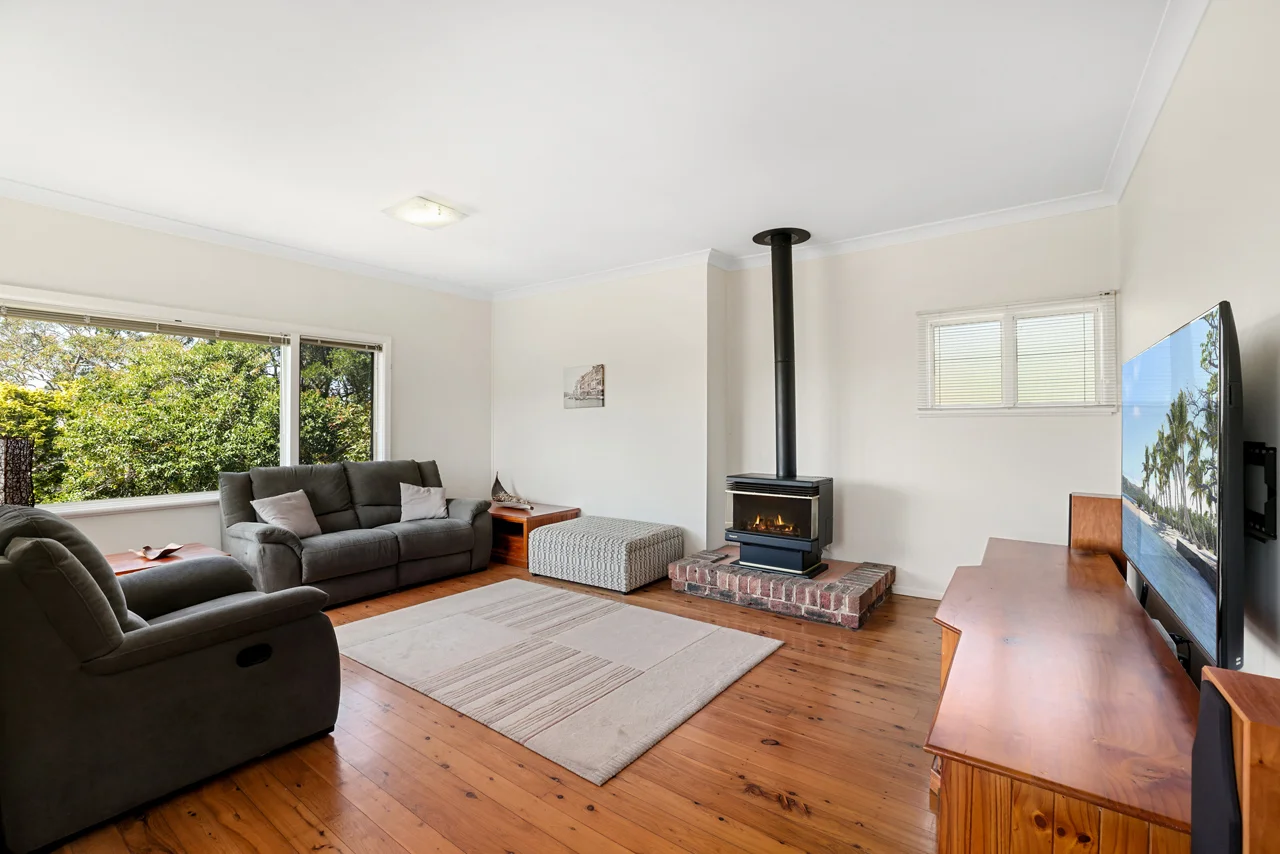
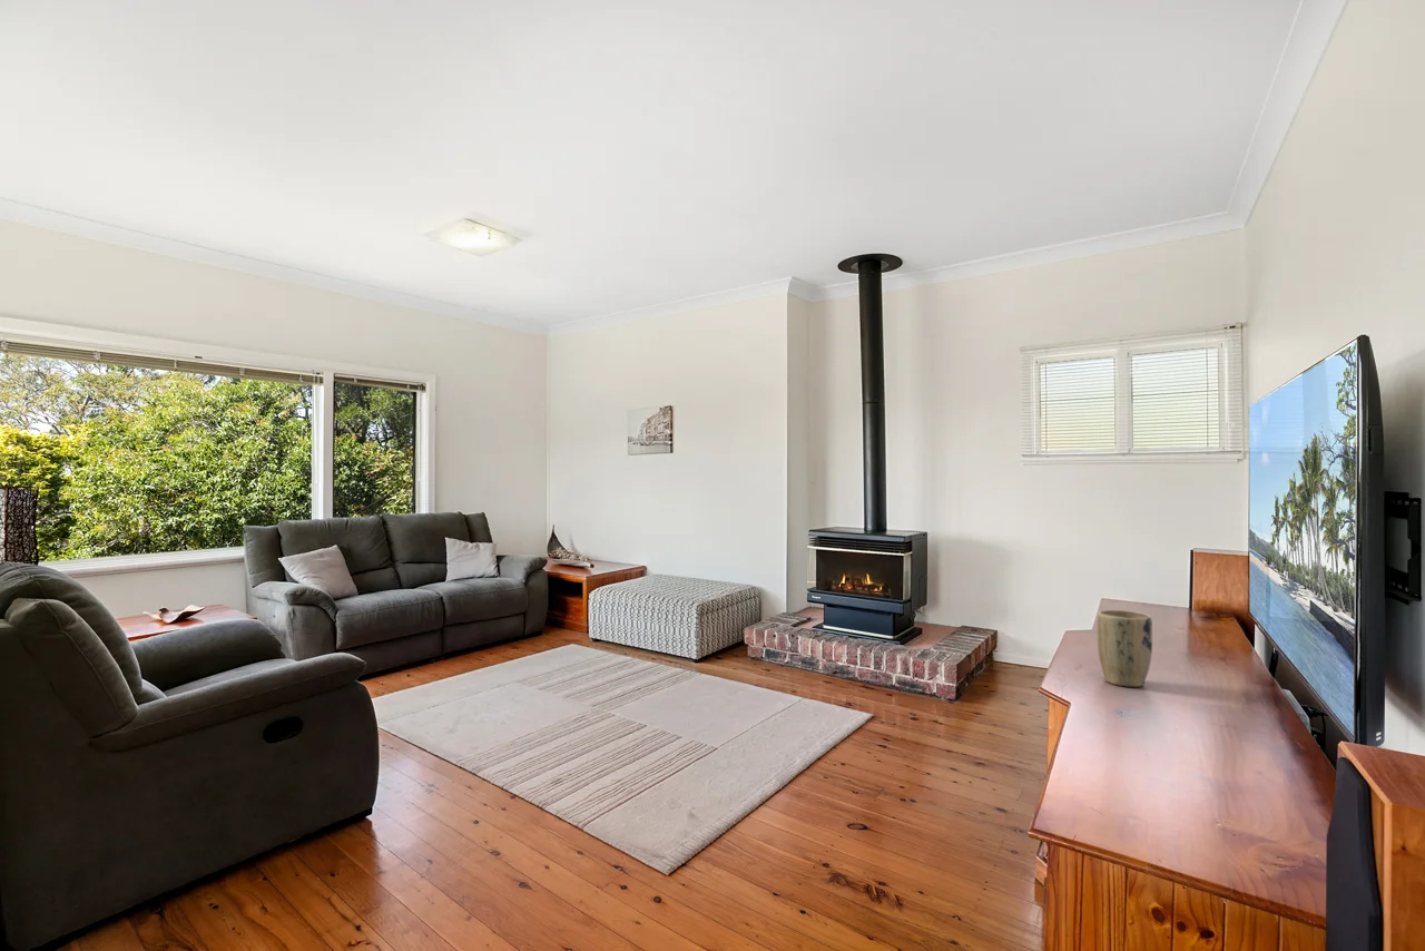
+ plant pot [1097,609,1153,688]
